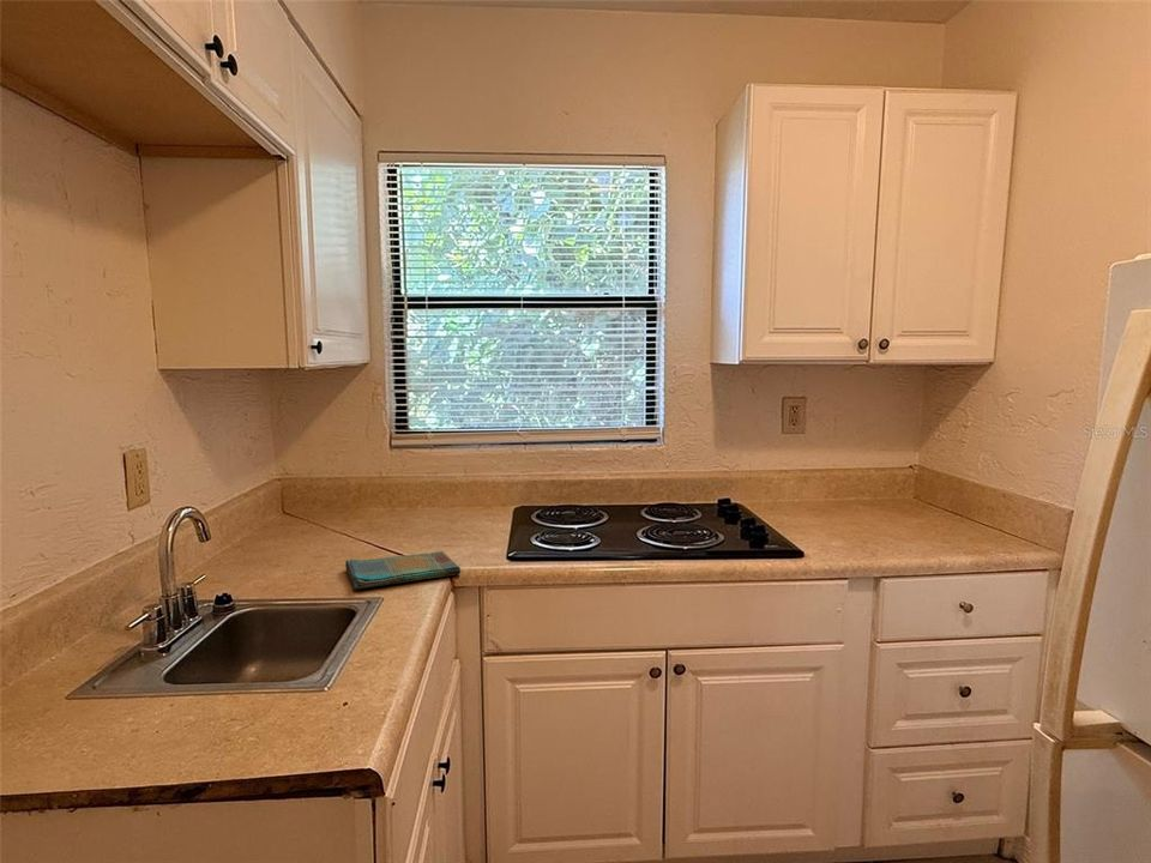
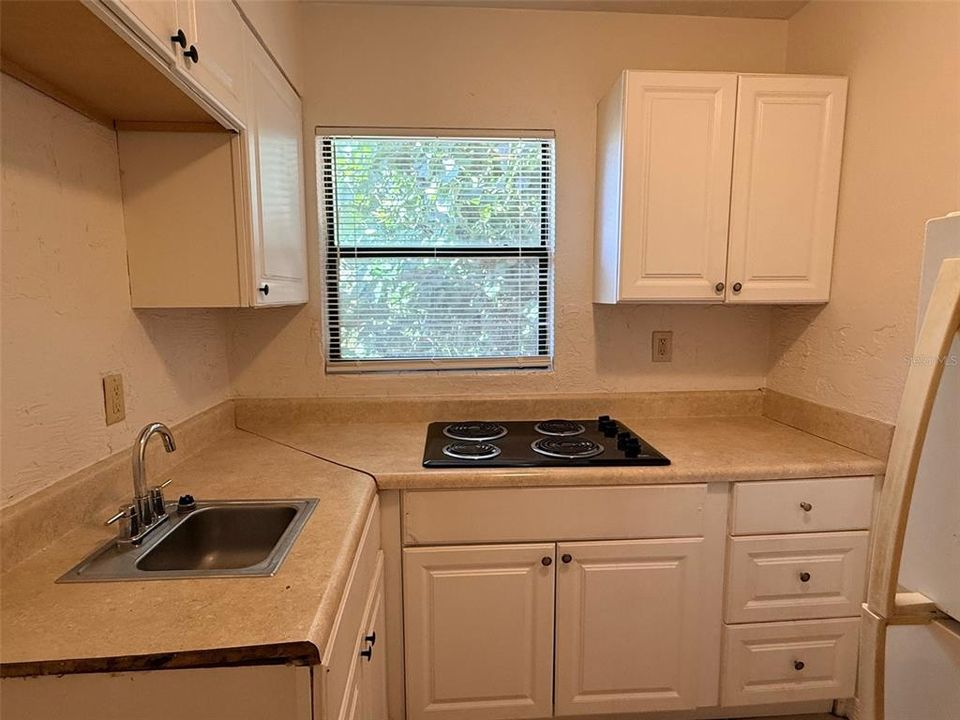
- dish towel [344,550,462,590]
